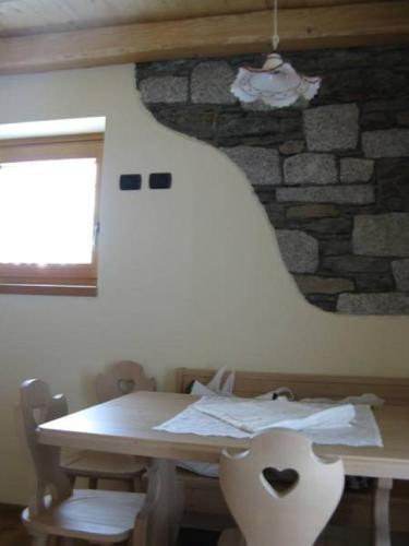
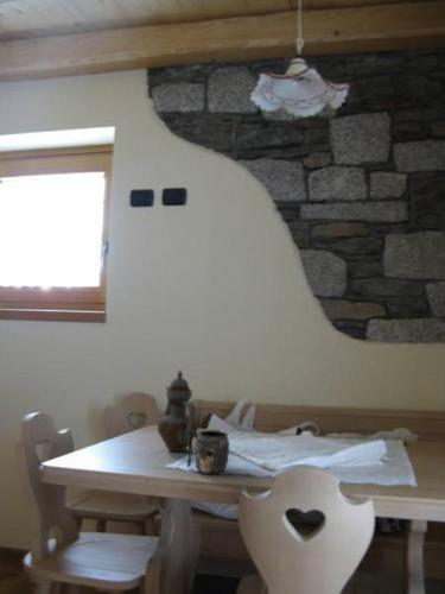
+ mug [186,429,231,476]
+ teapot [157,368,199,453]
